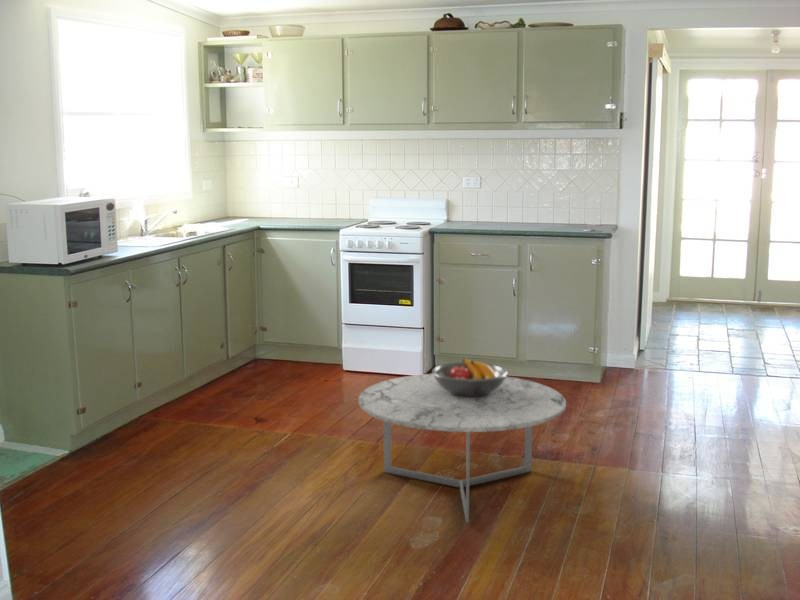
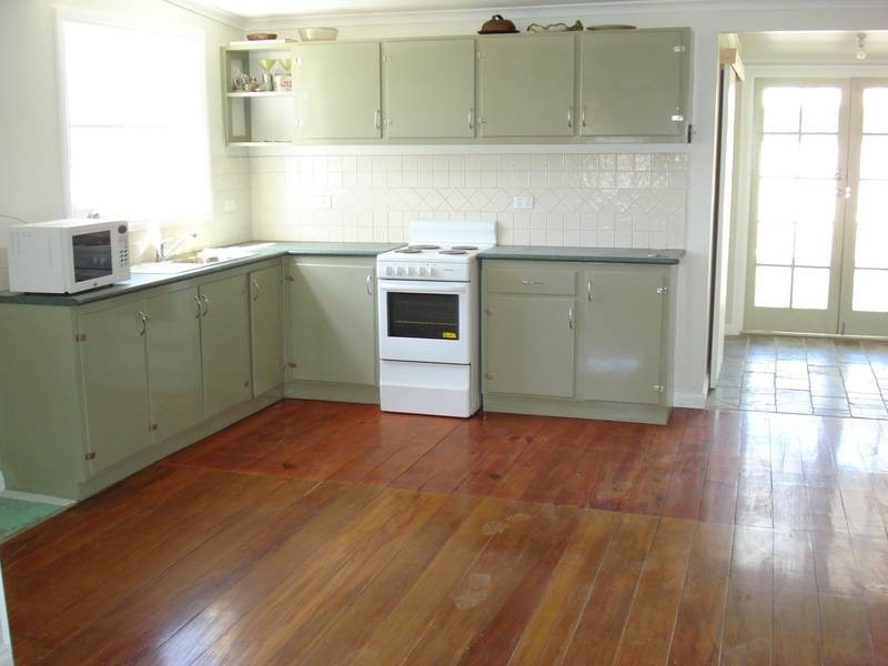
- fruit bowl [431,357,509,396]
- coffee table [358,373,567,524]
